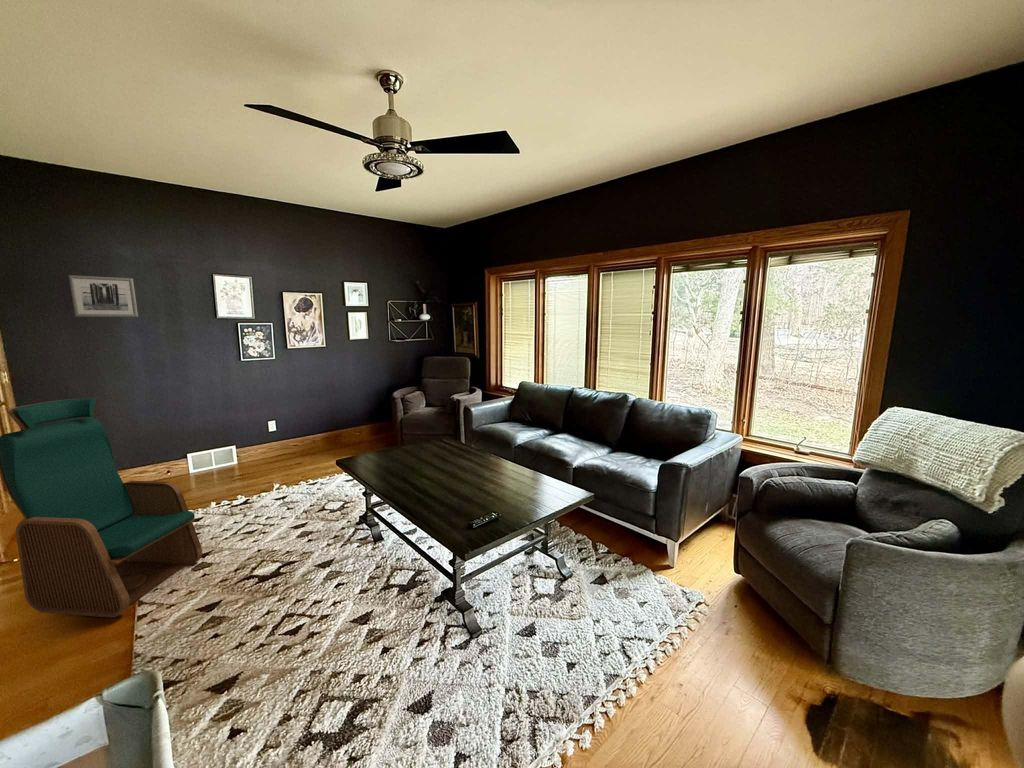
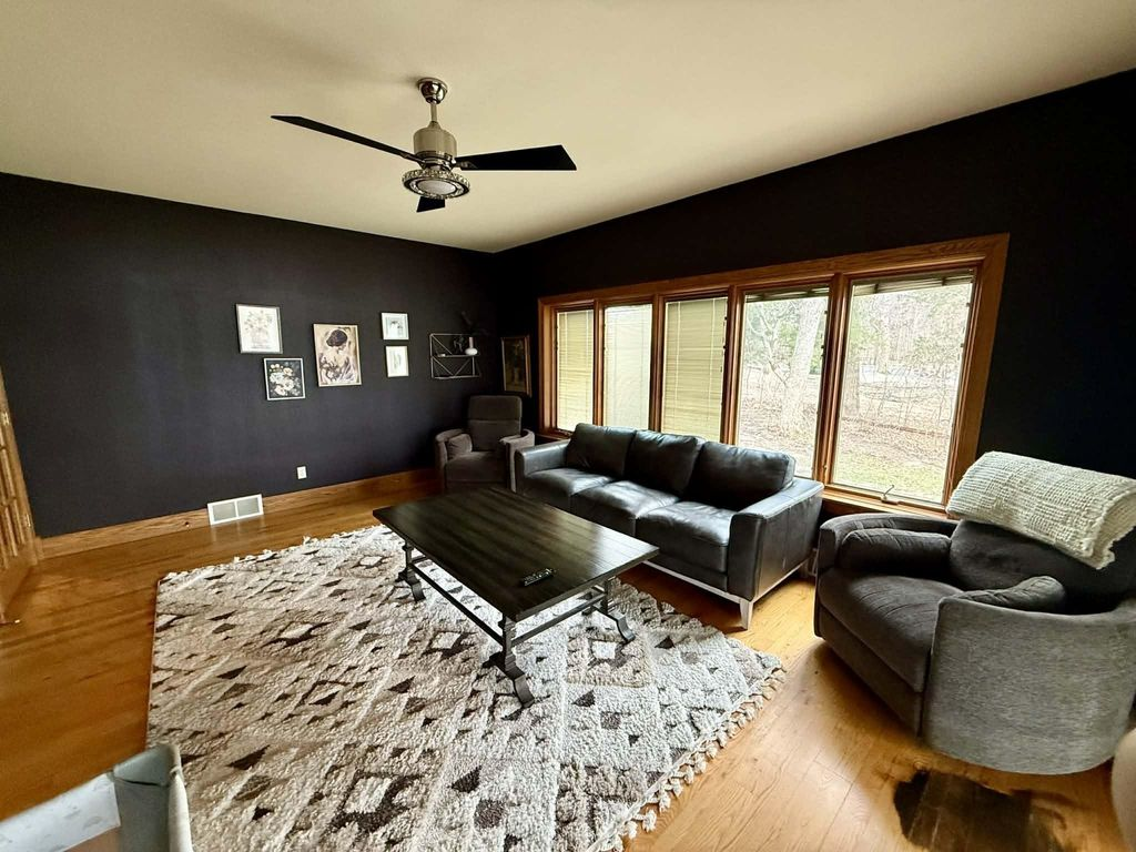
- wall art [68,274,139,318]
- armchair [0,397,203,618]
